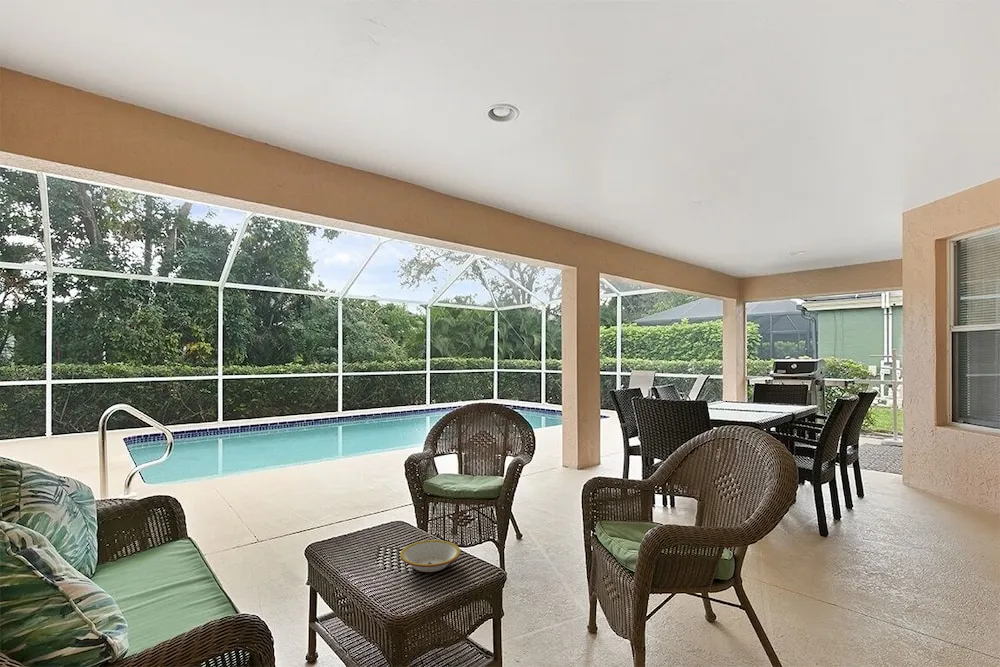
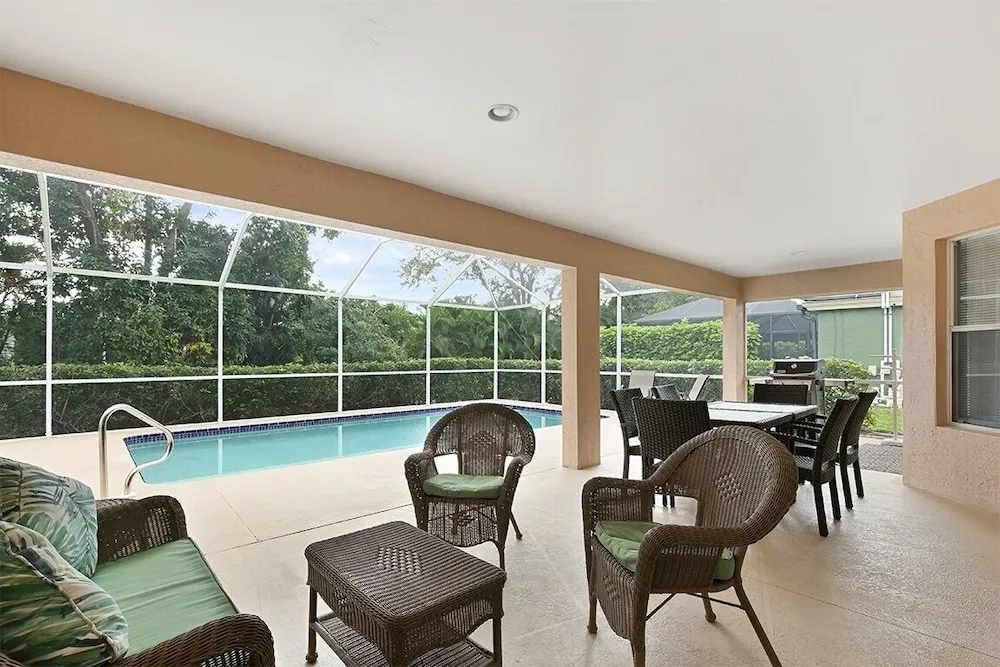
- bowl [399,539,461,573]
